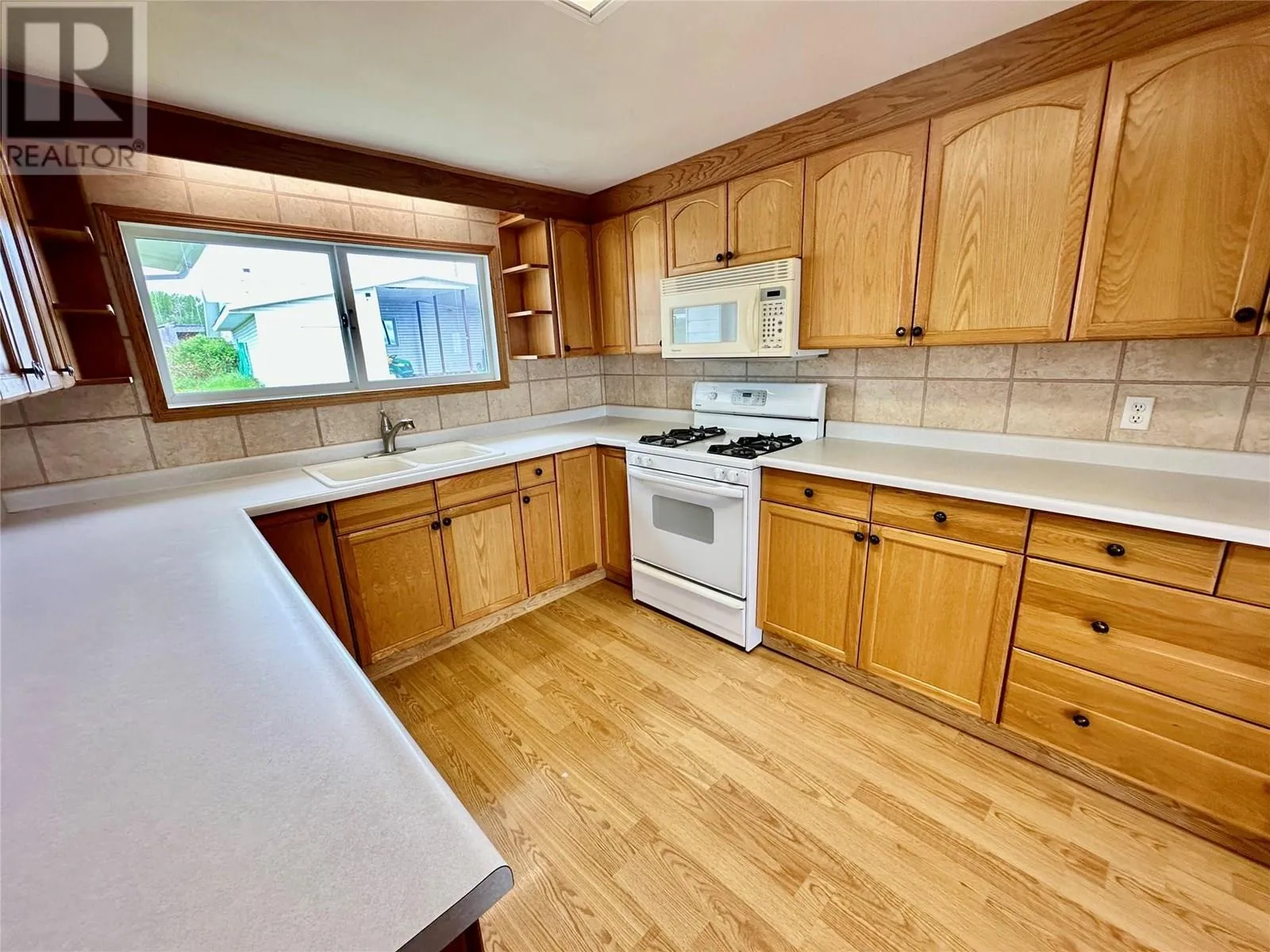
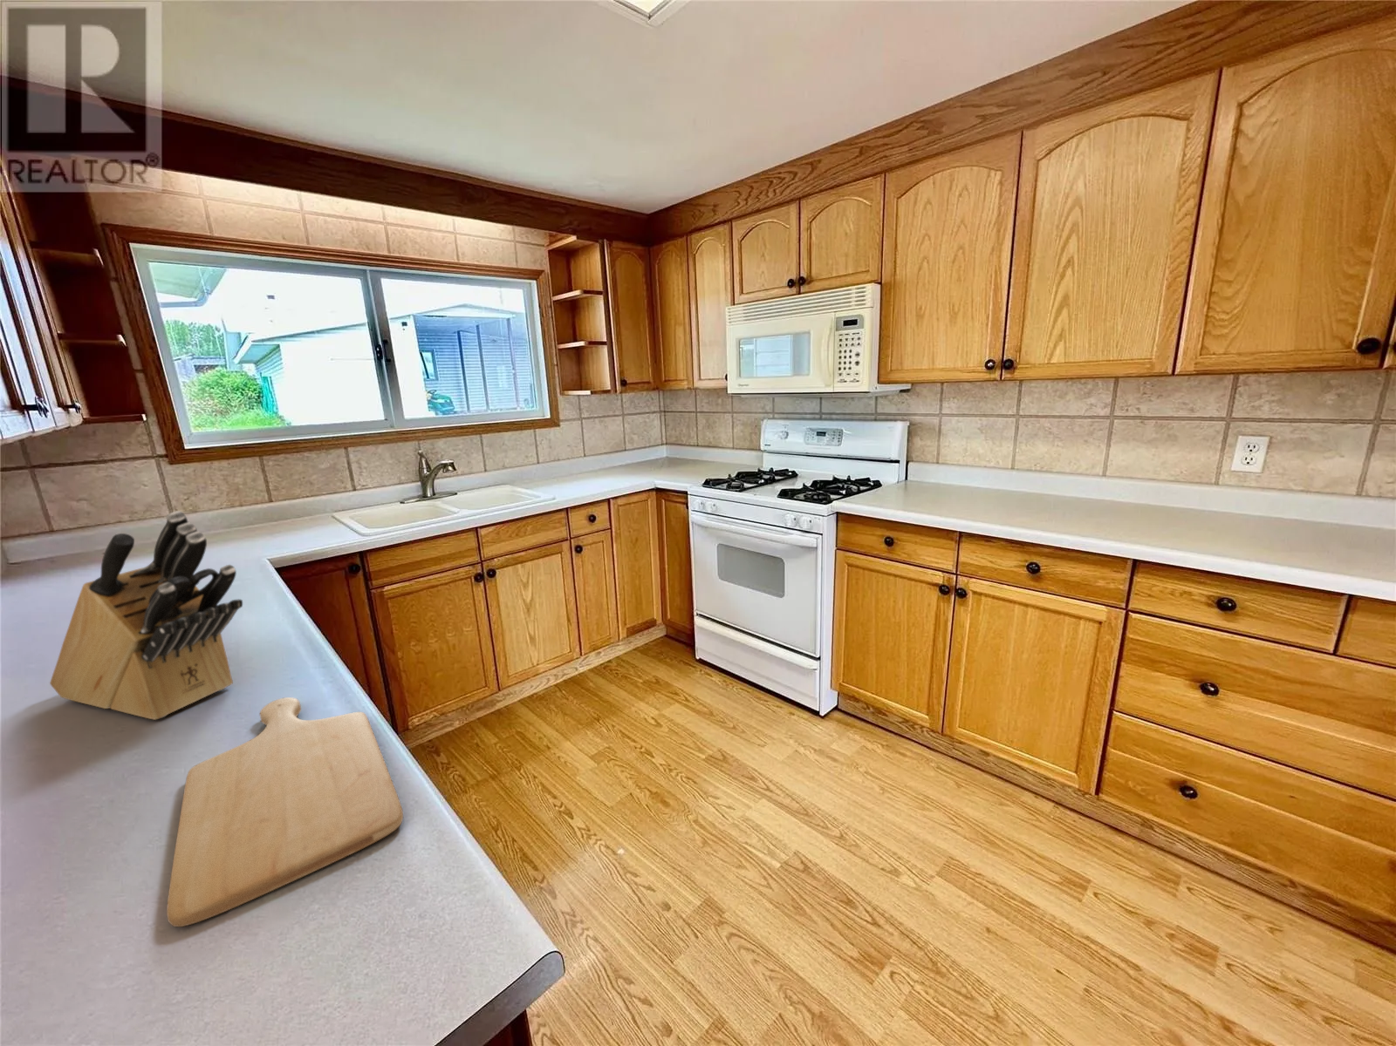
+ chopping board [166,697,405,927]
+ knife block [48,510,243,721]
